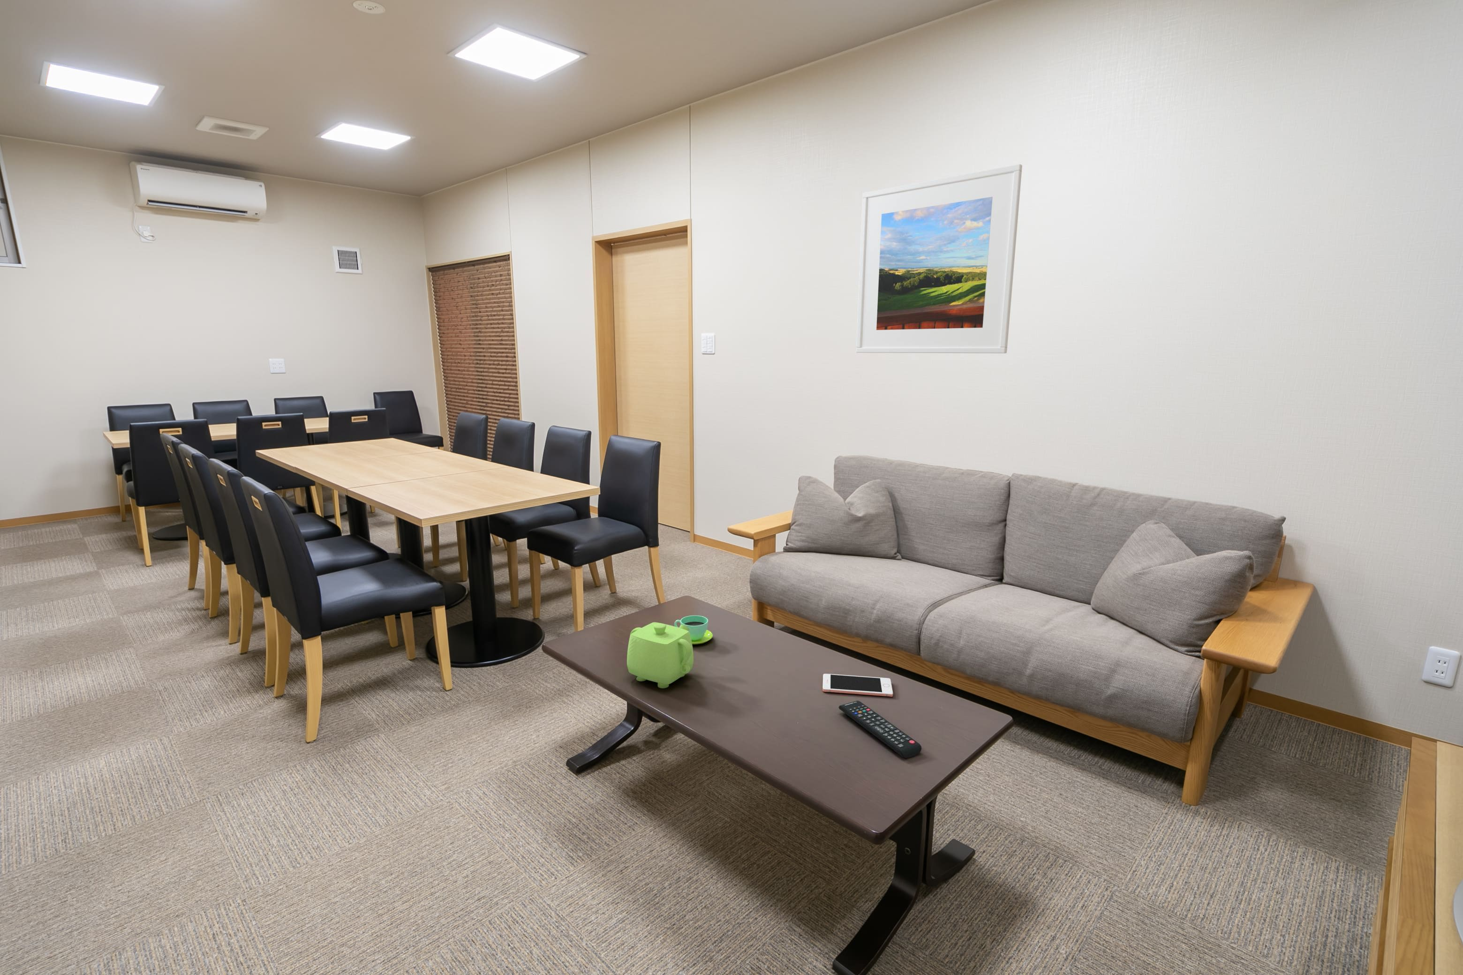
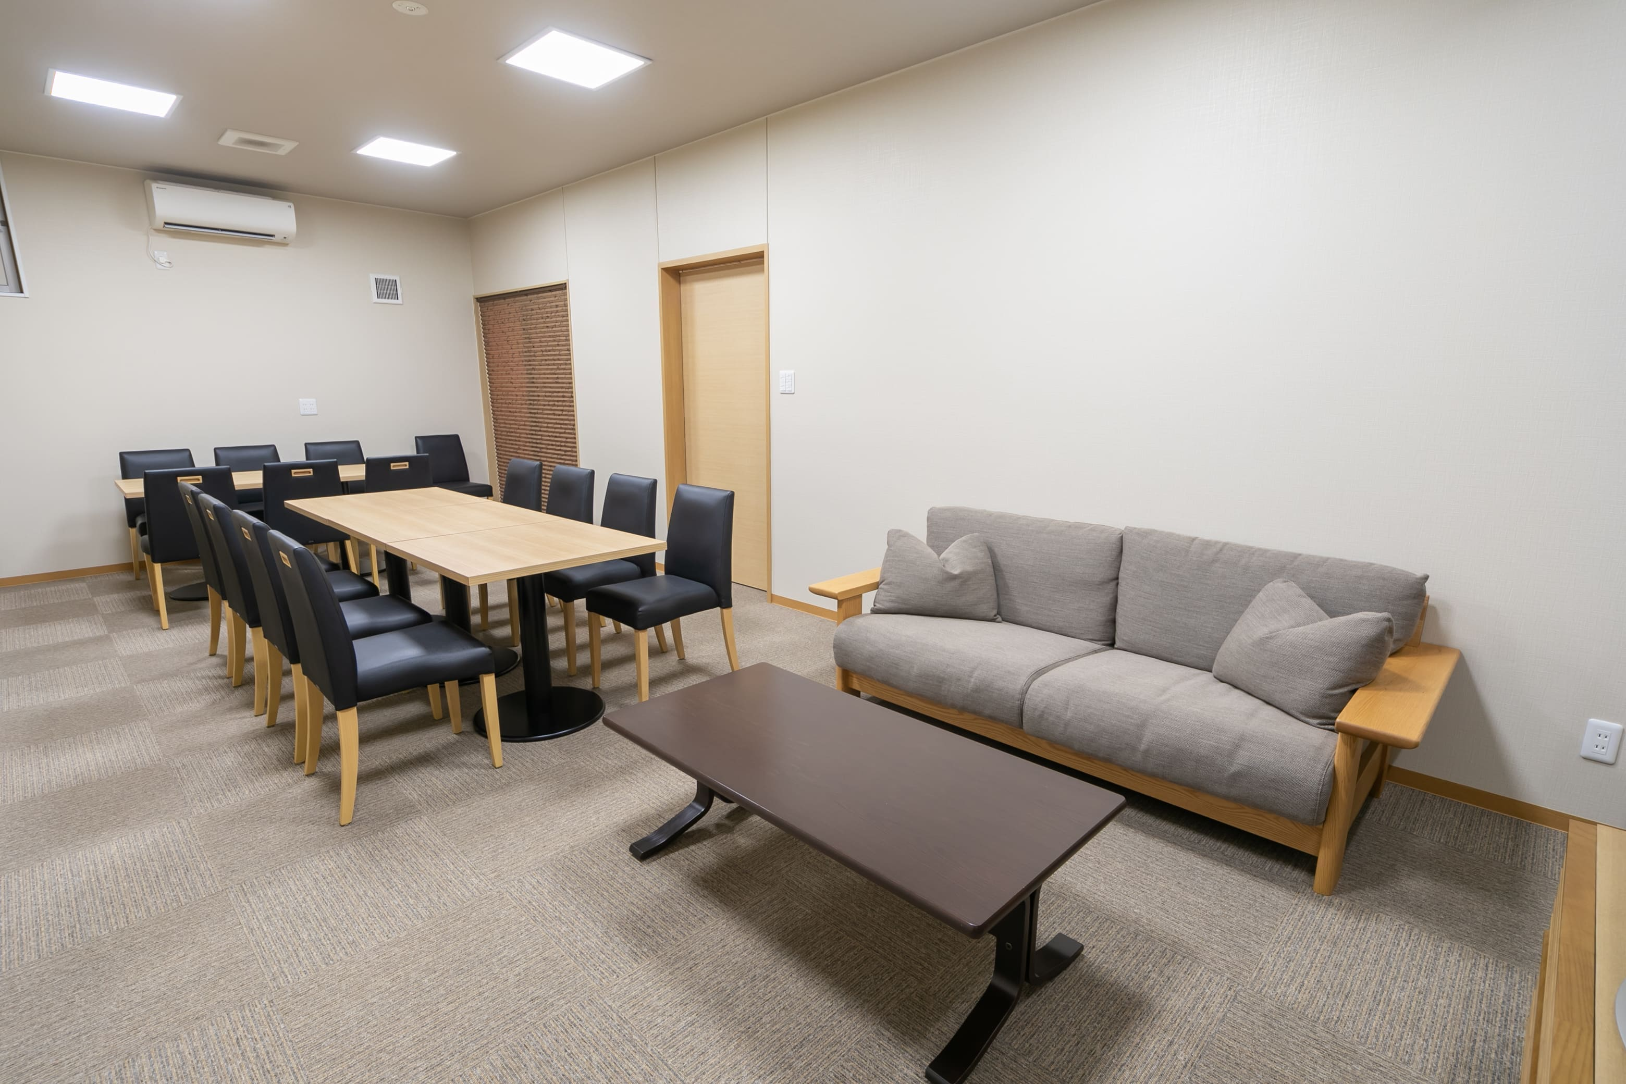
- remote control [838,701,922,758]
- cell phone [822,674,894,698]
- cup [674,615,713,645]
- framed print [856,163,1023,354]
- teapot [627,621,694,689]
